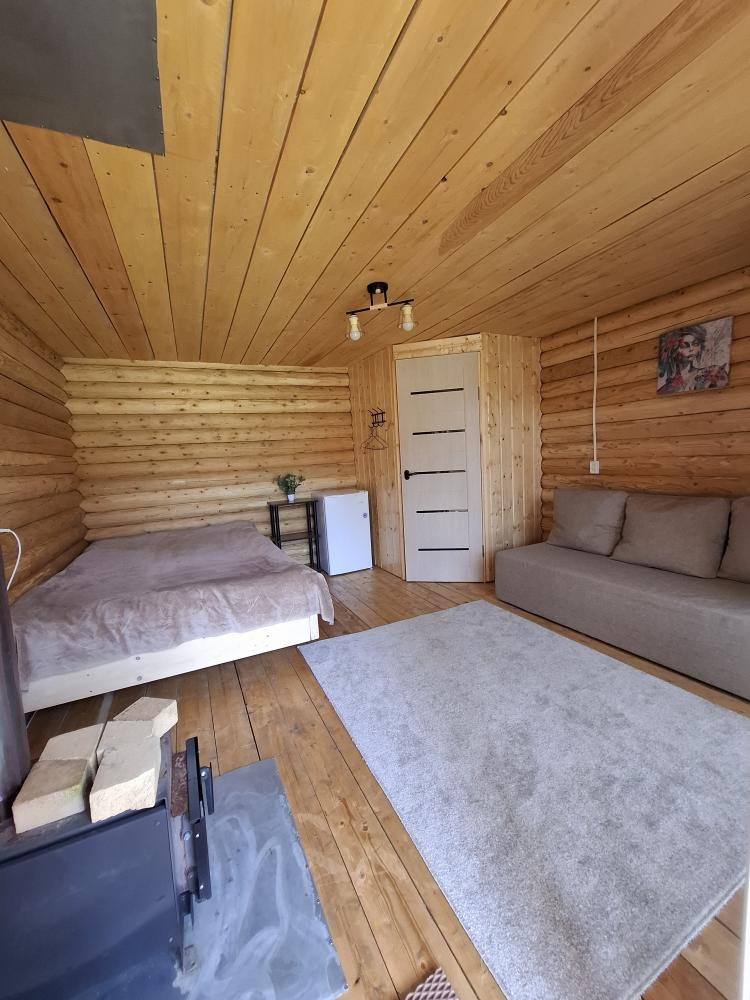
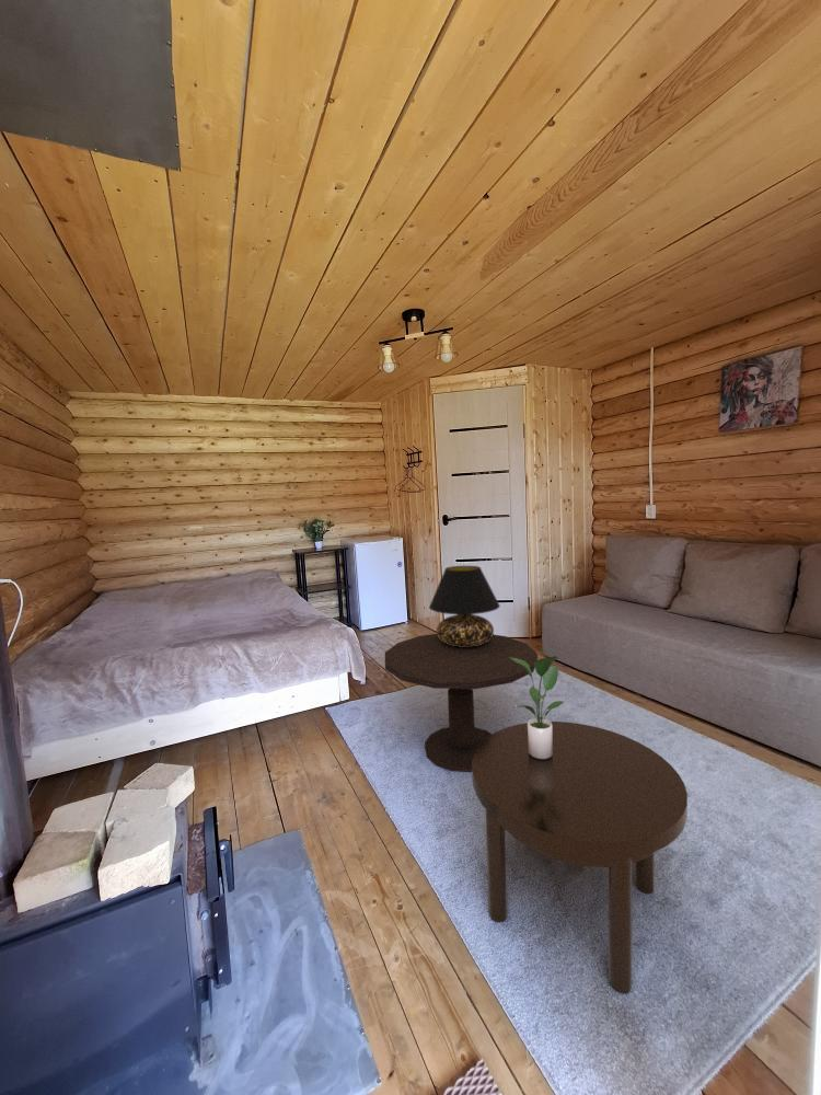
+ table lamp [428,565,501,647]
+ potted plant [509,655,565,759]
+ side table [384,633,539,772]
+ side table [471,721,689,993]
